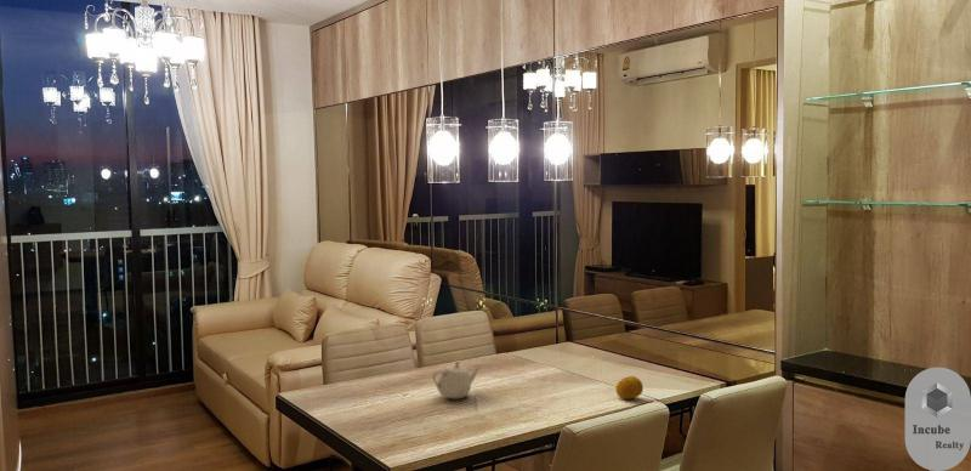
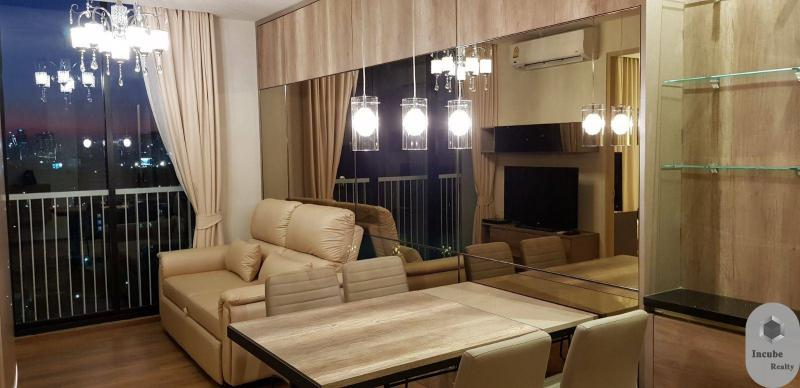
- teapot [431,359,482,399]
- fruit [614,375,645,399]
